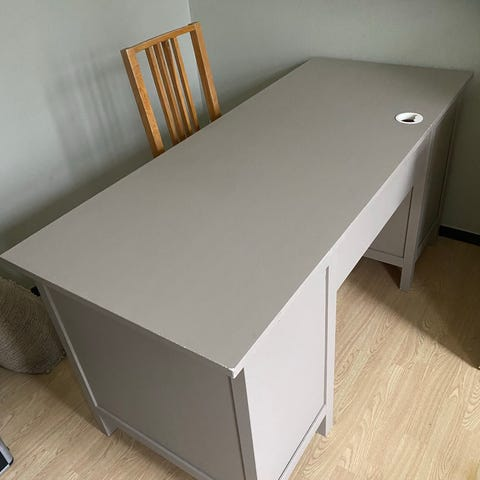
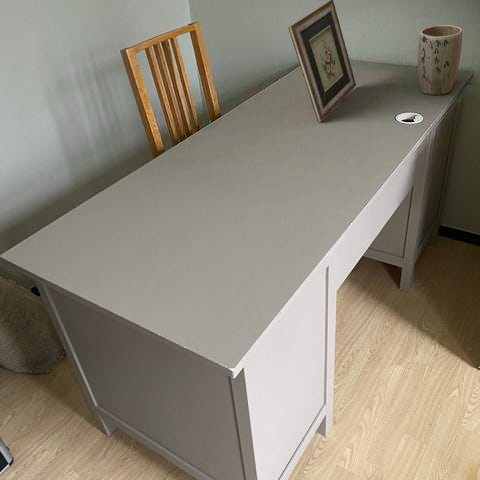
+ plant pot [417,24,463,96]
+ picture frame [287,0,357,123]
